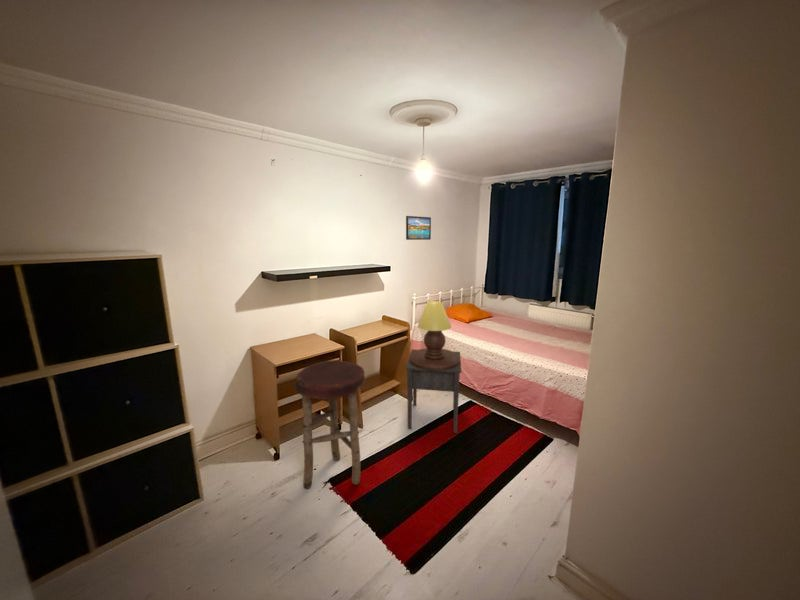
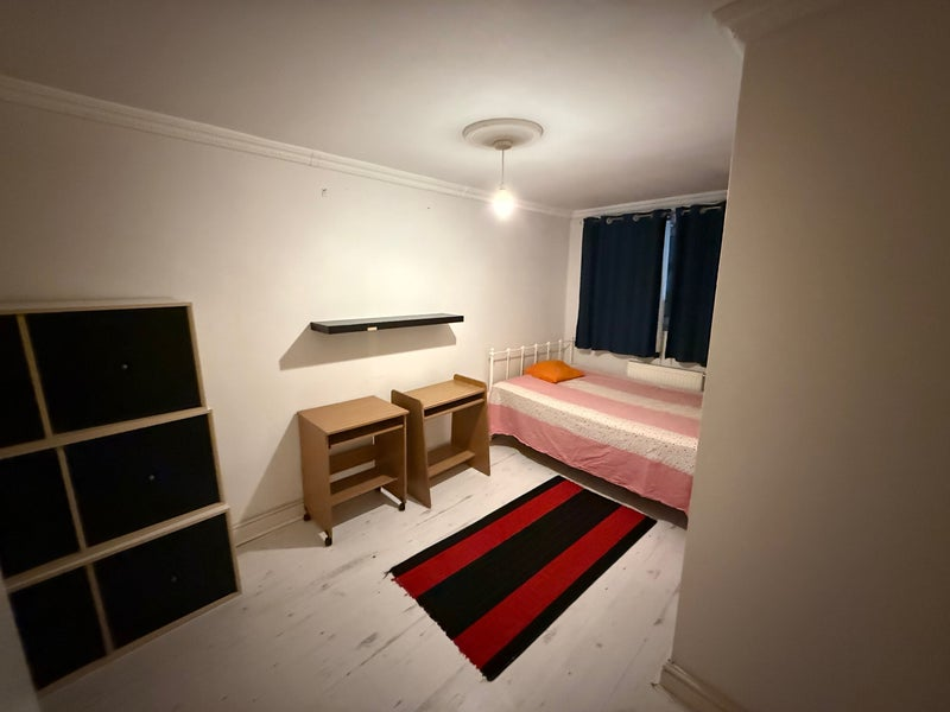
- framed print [405,215,432,241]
- stool [293,359,366,490]
- nightstand [404,348,462,434]
- table lamp [408,300,461,370]
